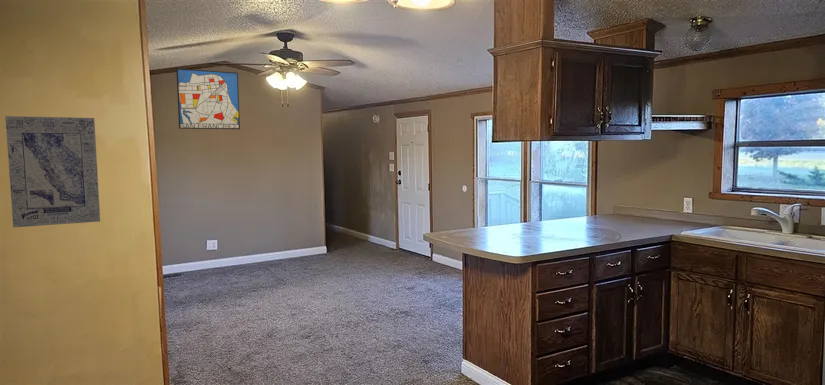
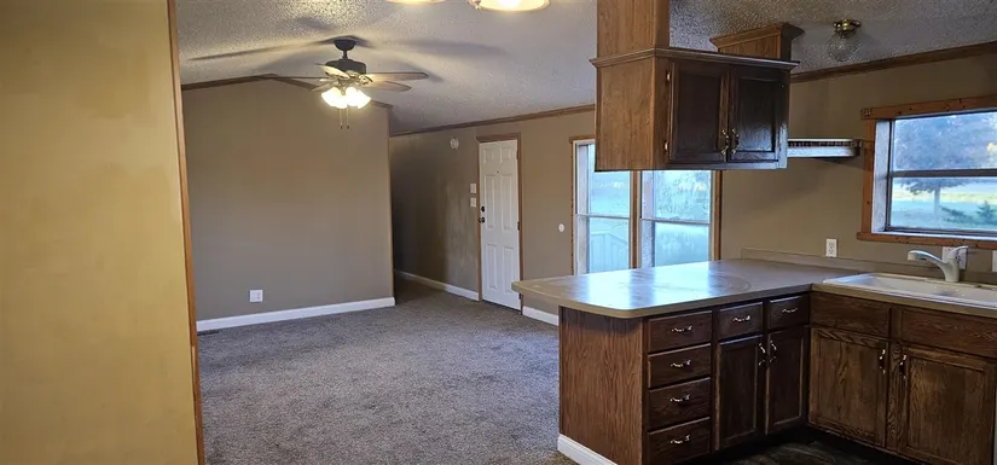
- wall art [4,115,101,228]
- wall art [175,68,241,130]
